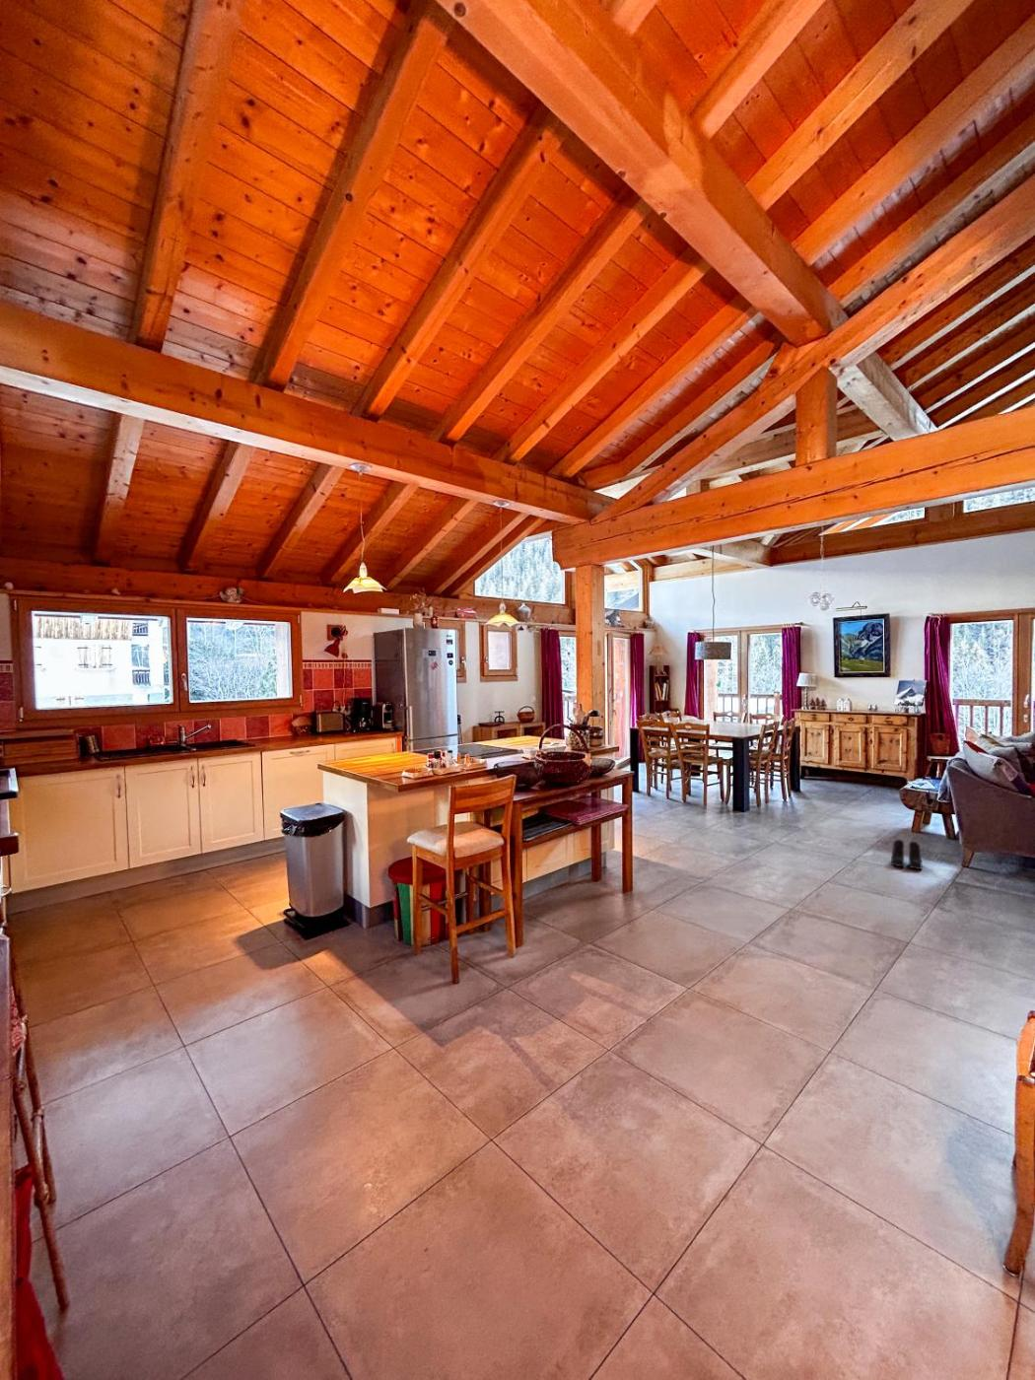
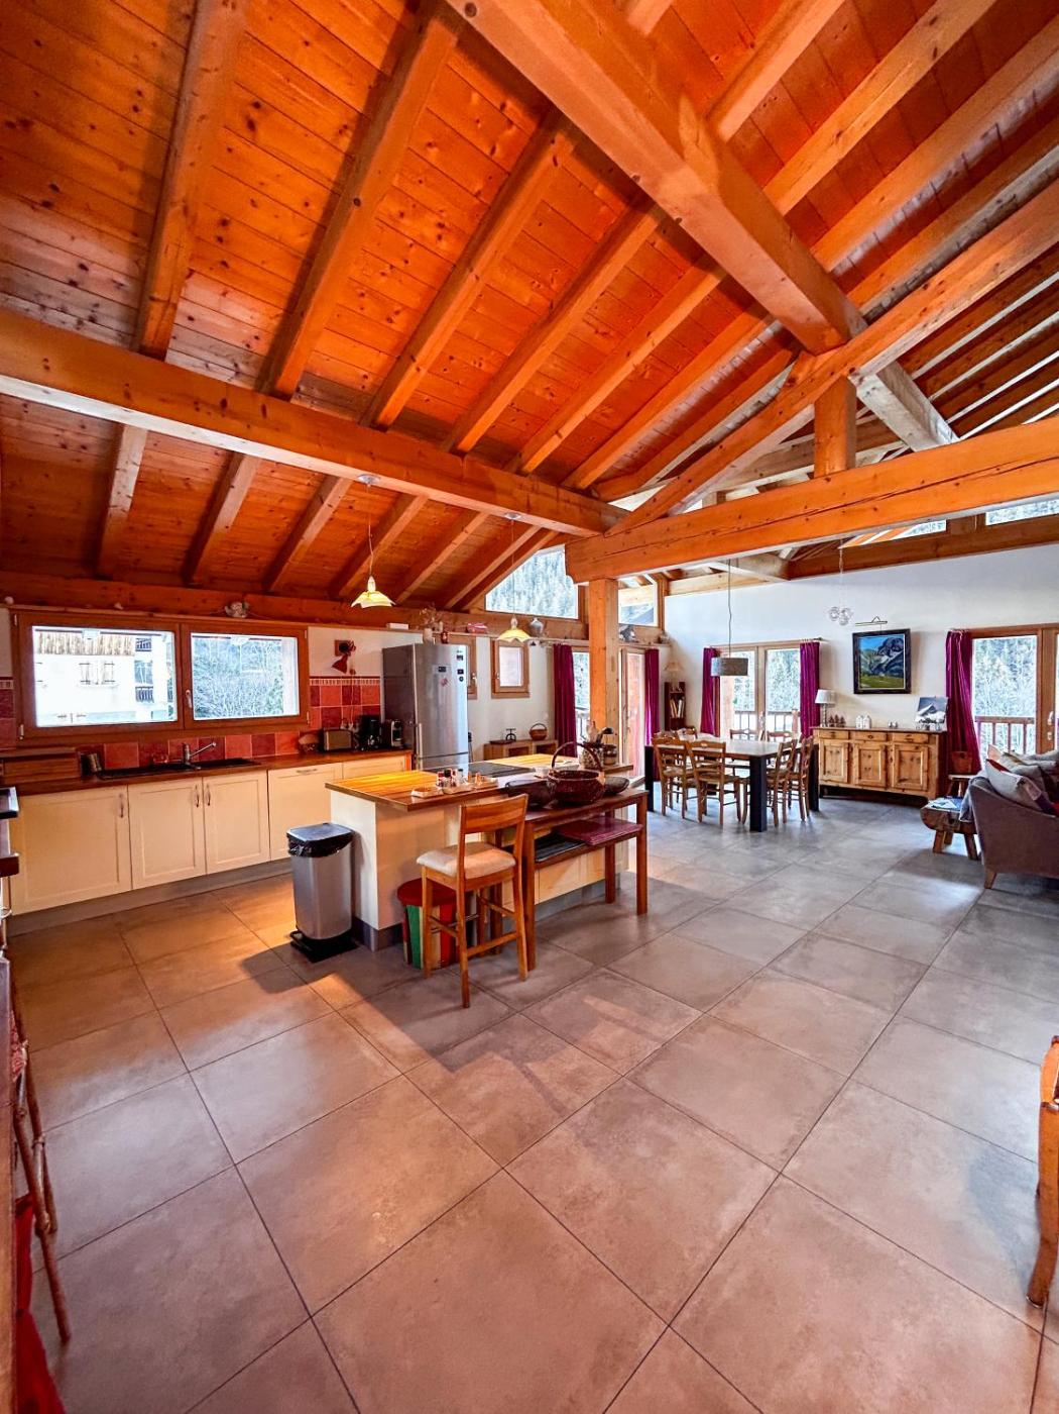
- boots [890,839,924,870]
